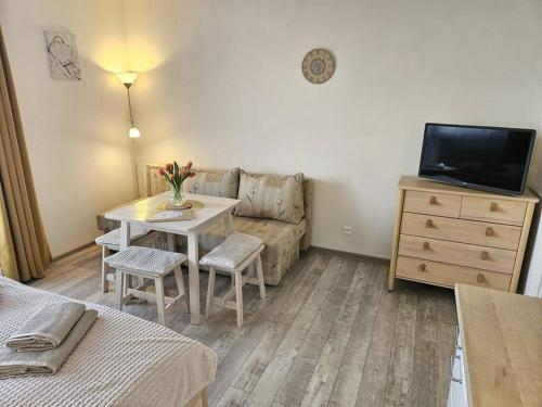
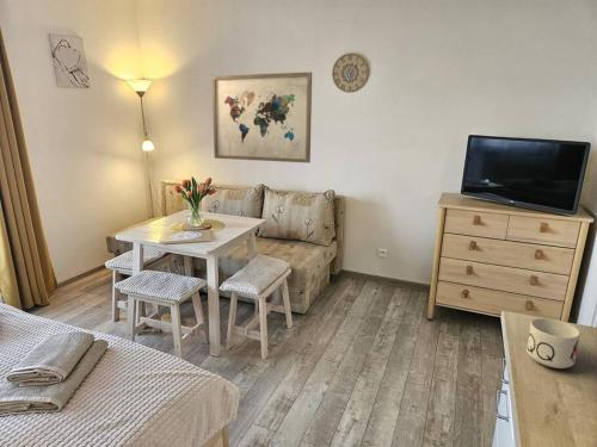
+ wall art [211,72,313,164]
+ mug [525,317,581,370]
